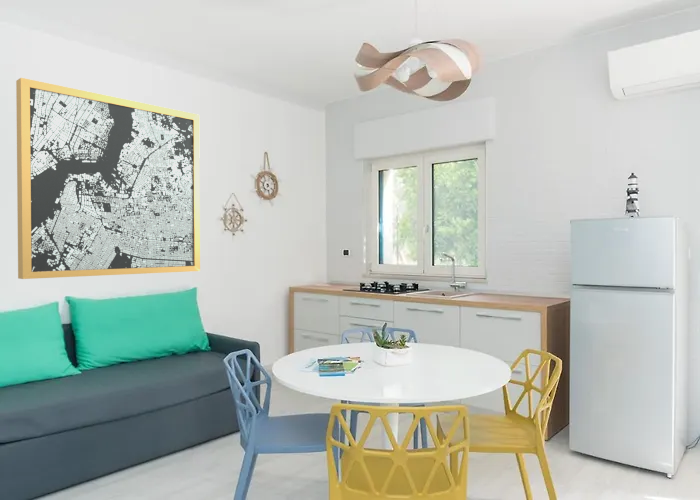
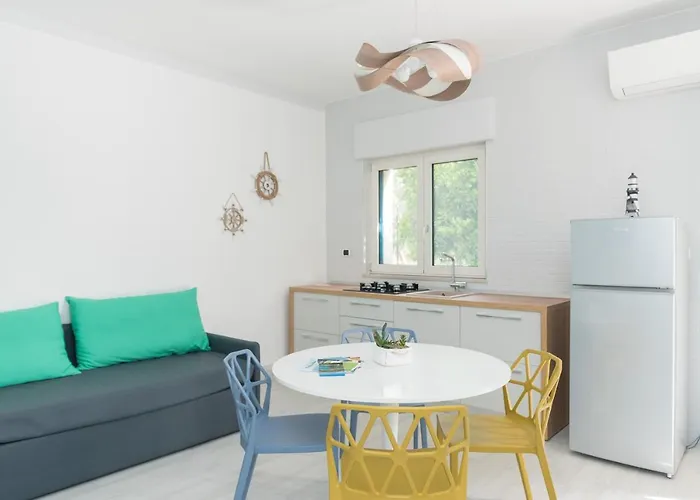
- wall art [15,77,201,280]
